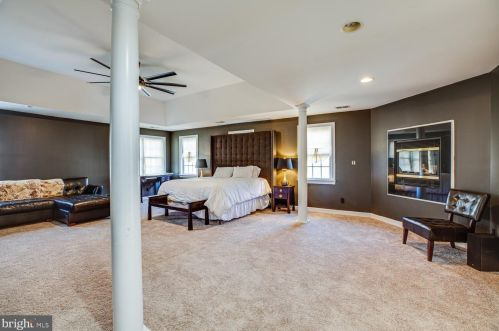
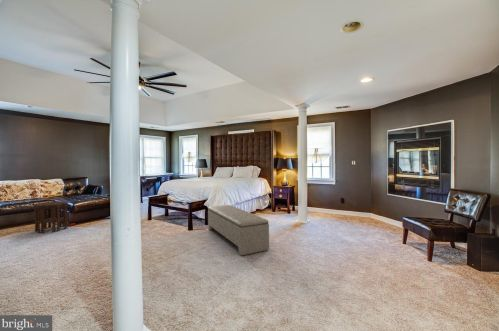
+ side table [32,200,70,234]
+ bench [207,204,270,256]
